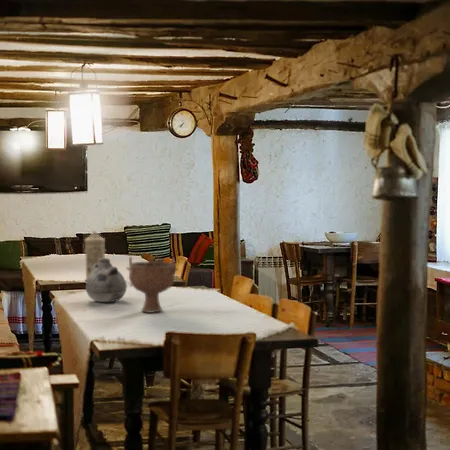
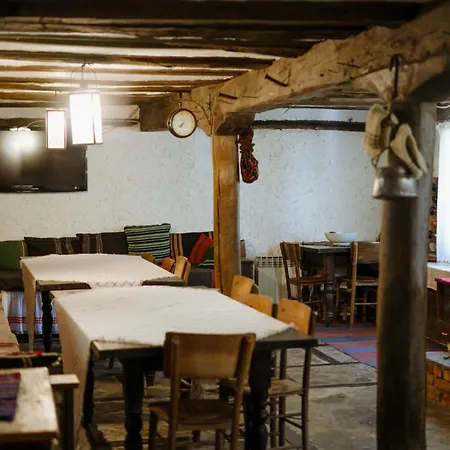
- vase [85,257,128,303]
- decorative bowl [125,253,179,314]
- water filter [83,230,107,282]
